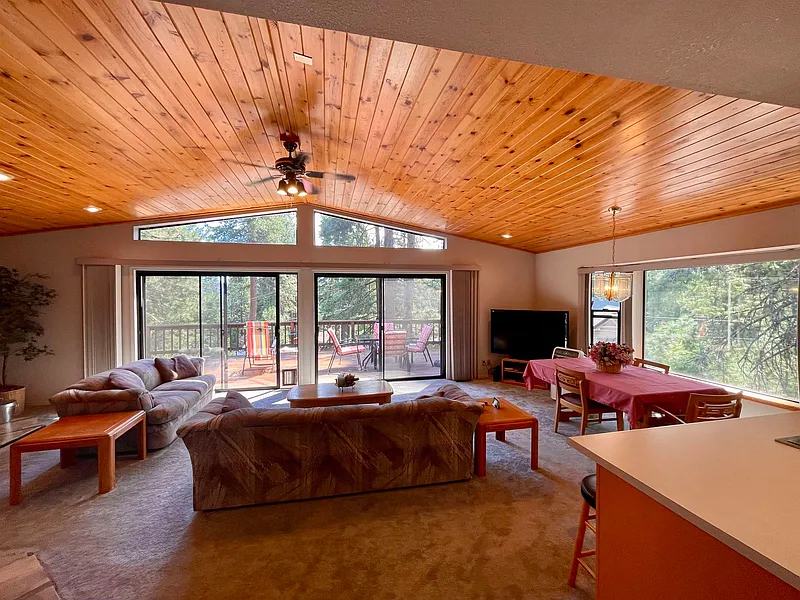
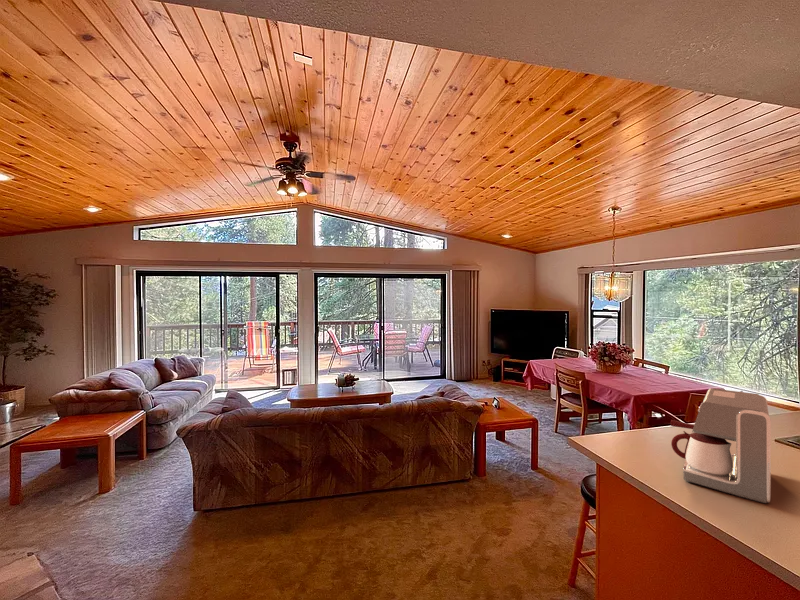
+ coffee maker [670,388,772,504]
